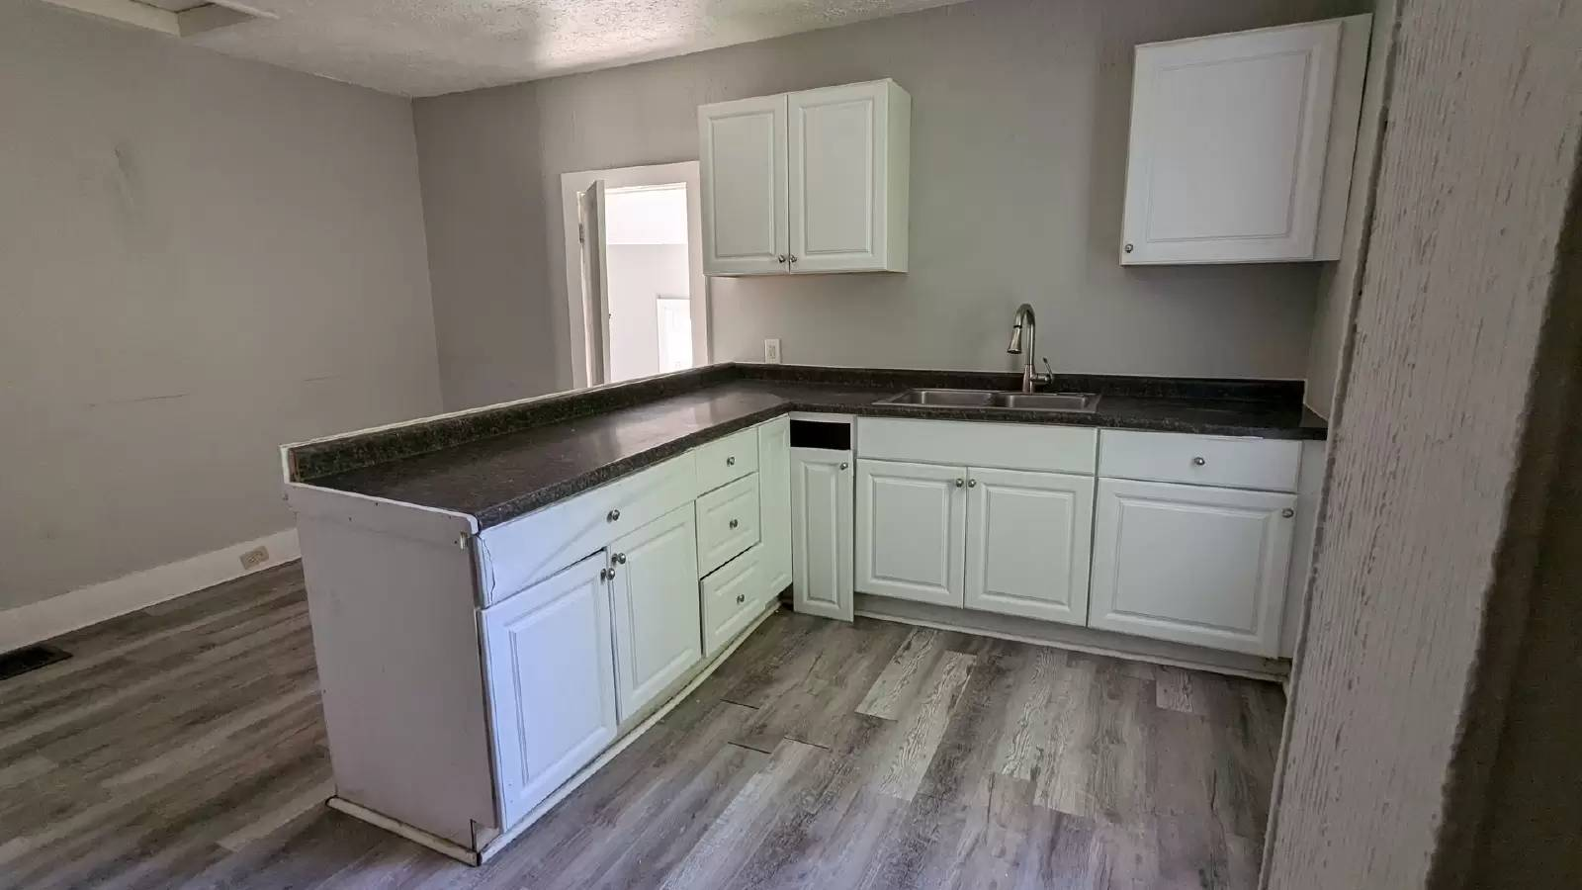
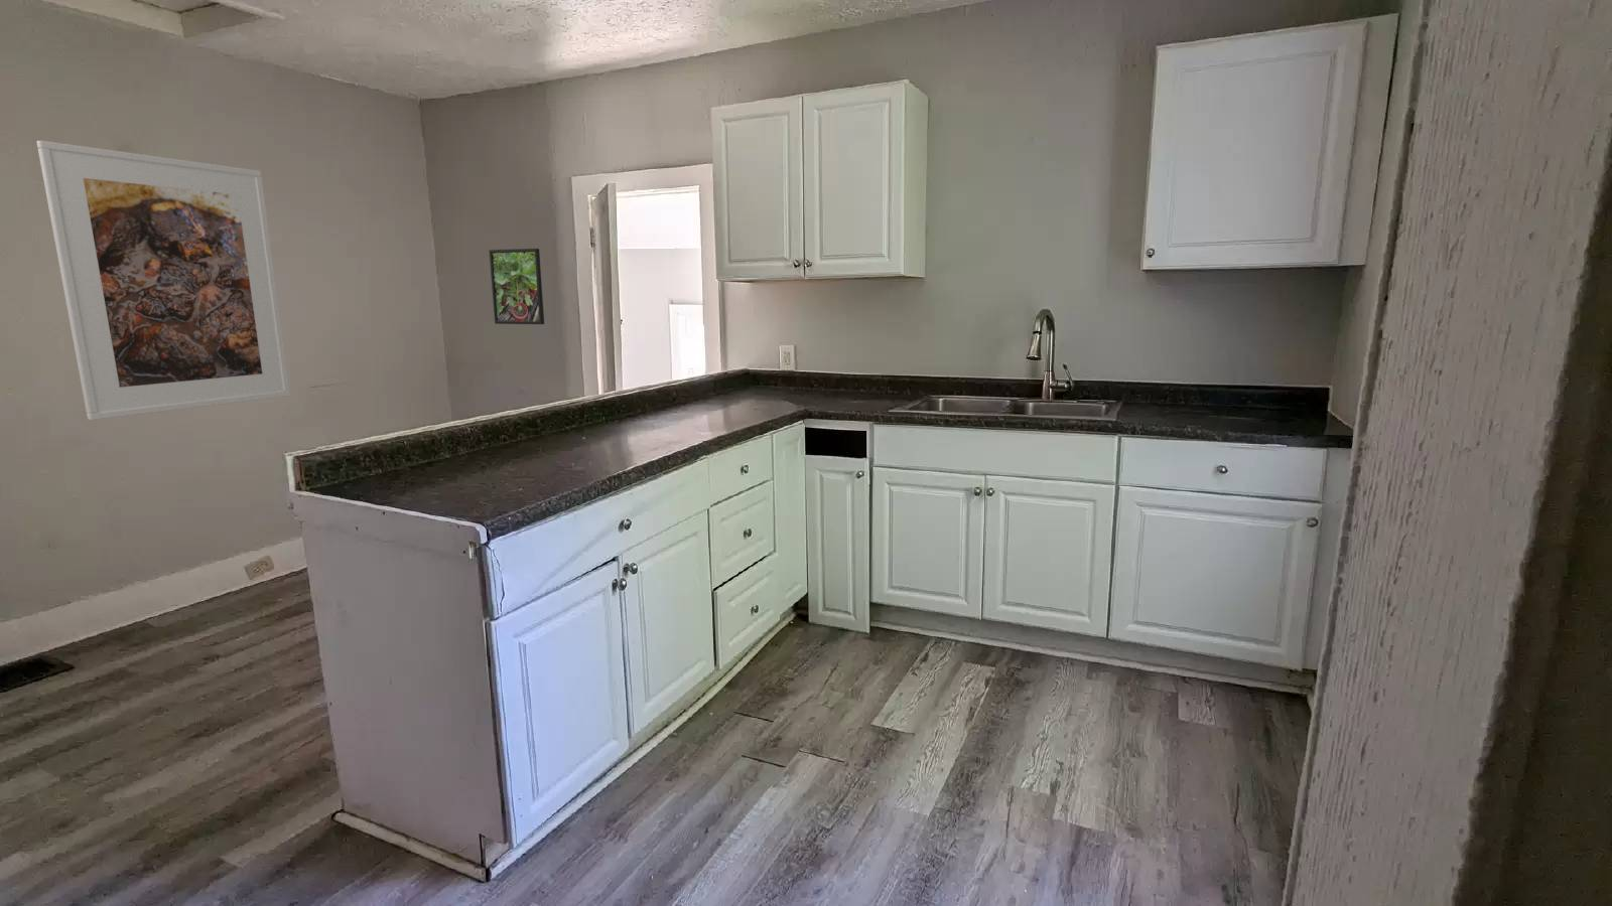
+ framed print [488,248,545,325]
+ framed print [37,139,291,420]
